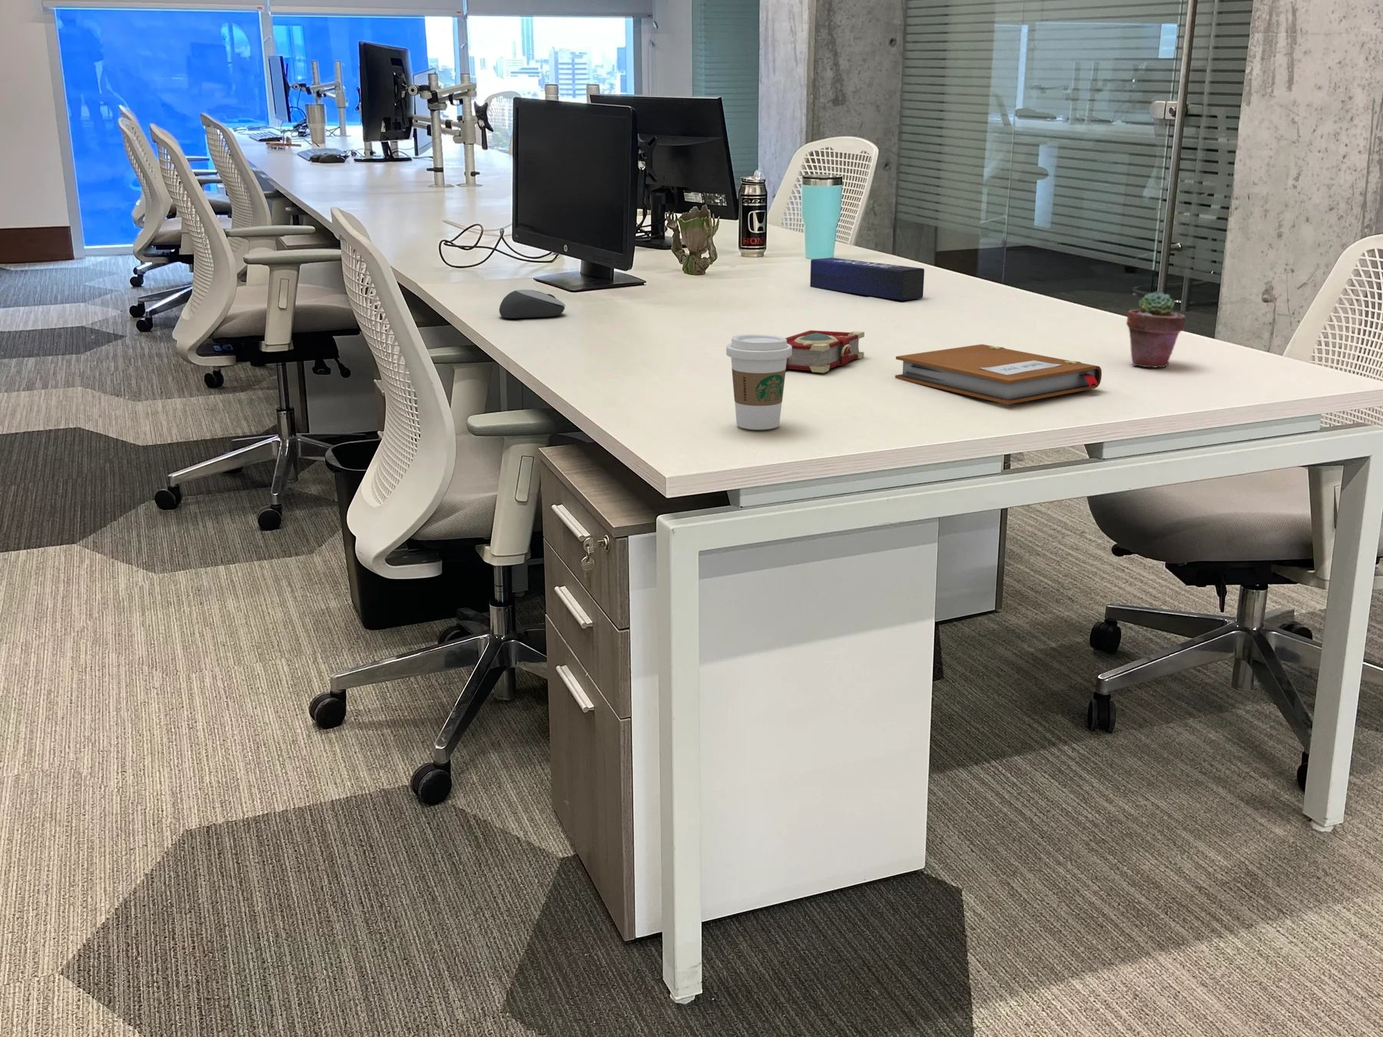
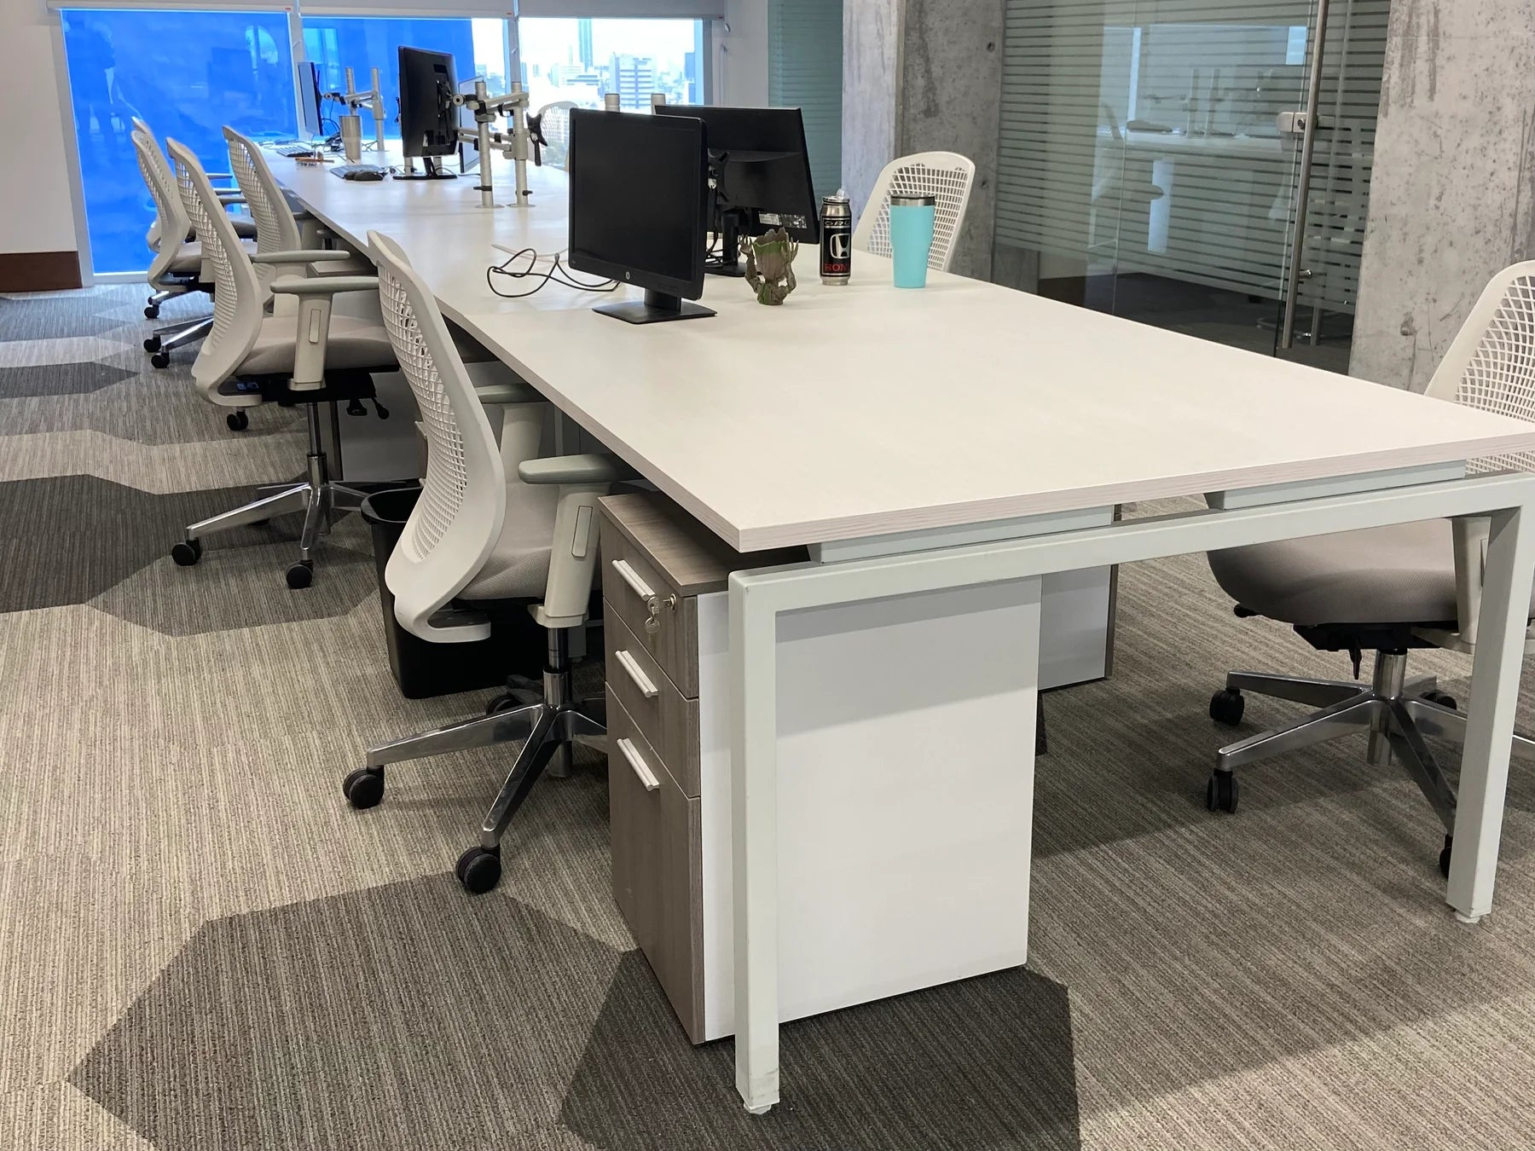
- coffee cup [725,333,792,430]
- book [785,330,865,374]
- mouse [499,289,566,319]
- notebook [894,343,1102,405]
- potted succulent [1126,291,1187,368]
- tissue box [809,257,925,301]
